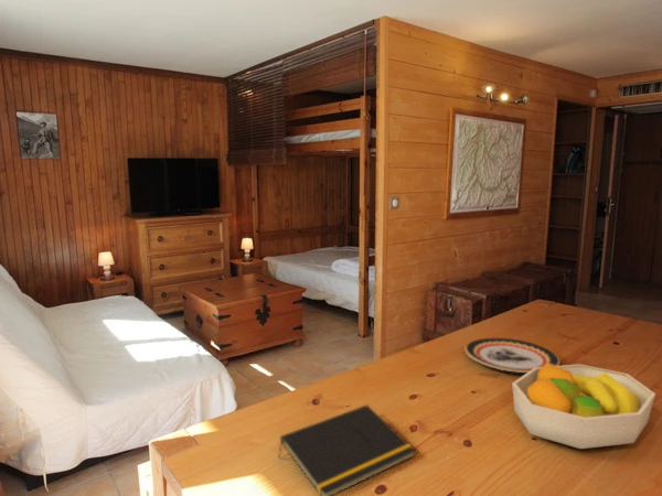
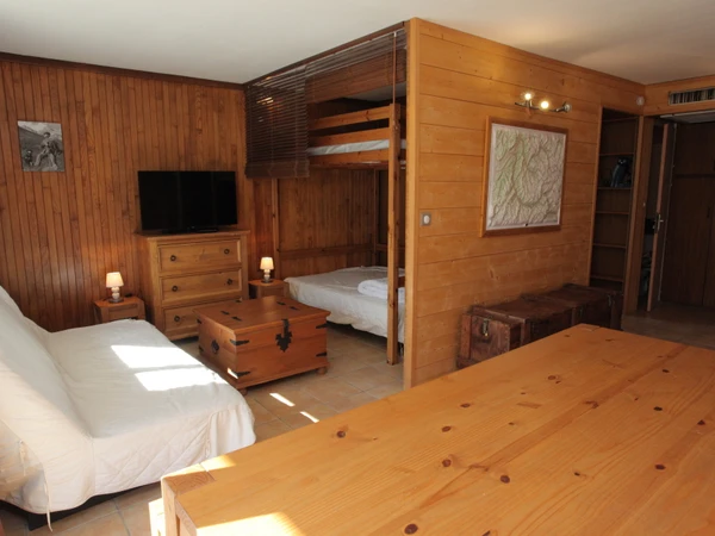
- notepad [277,403,417,496]
- plate [463,337,562,374]
- fruit bowl [511,364,656,450]
